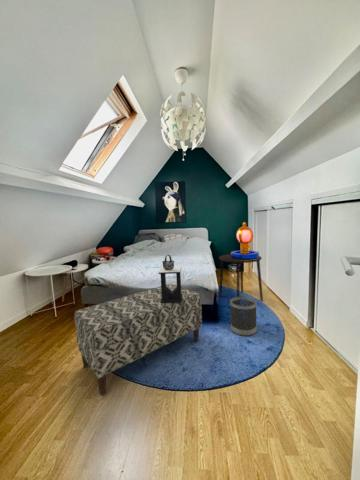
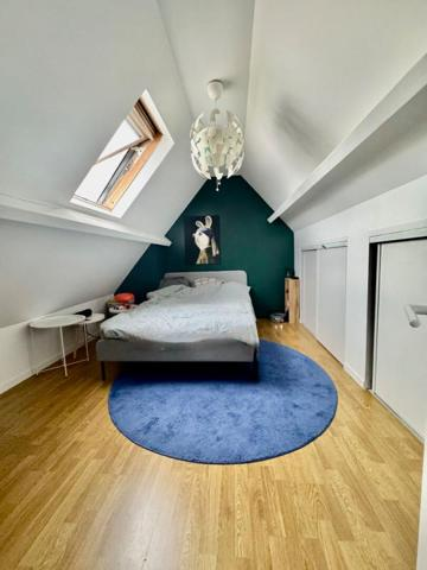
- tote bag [158,254,183,303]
- wastebasket [229,296,258,337]
- table lamp [230,221,260,260]
- side table [218,253,264,305]
- bench [74,283,203,396]
